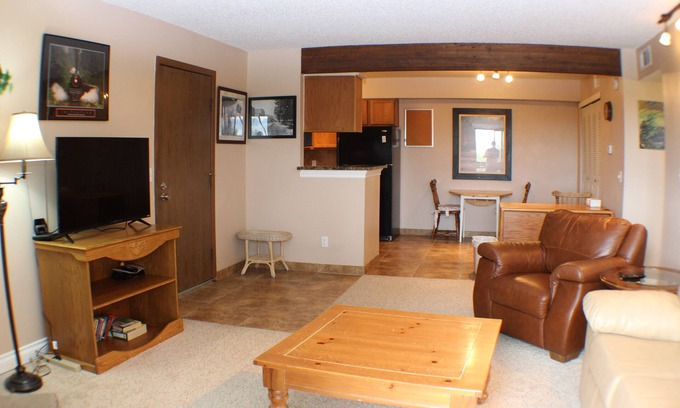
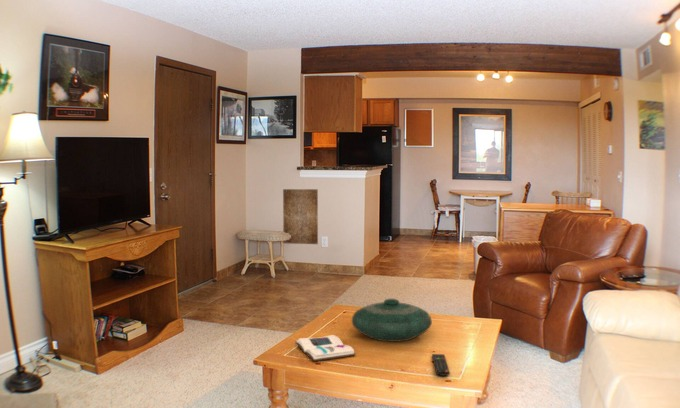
+ wall art [282,188,319,245]
+ book [294,334,356,362]
+ remote control [431,353,451,377]
+ decorative bowl [351,298,433,343]
